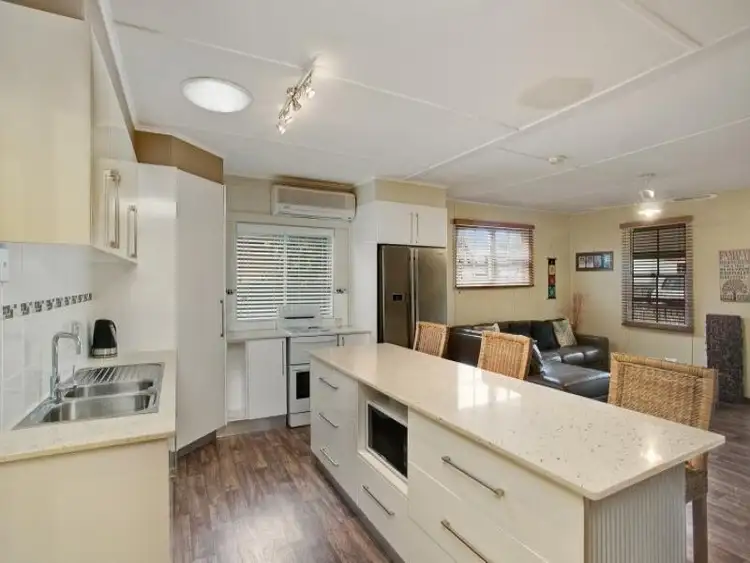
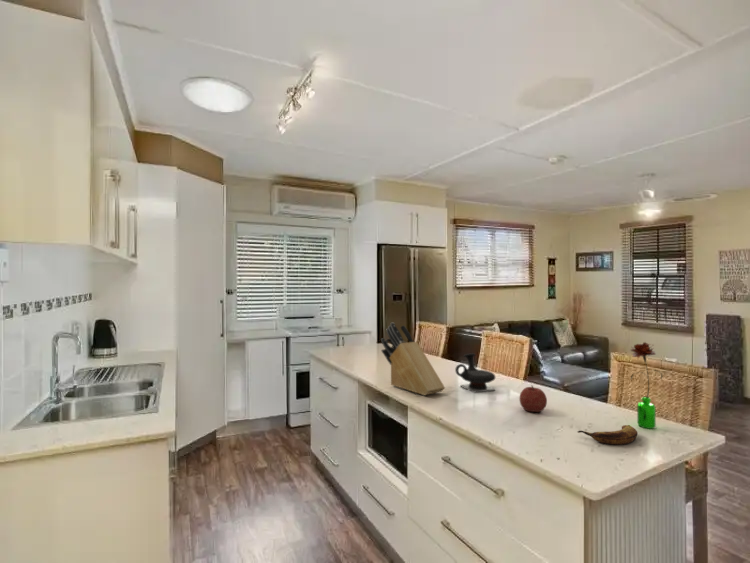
+ banana [577,424,639,446]
+ flower [630,341,663,430]
+ teapot [454,352,496,394]
+ knife block [380,322,446,396]
+ fruit [518,384,548,413]
